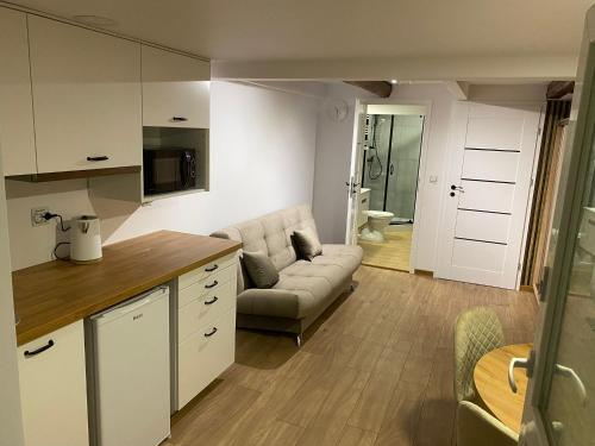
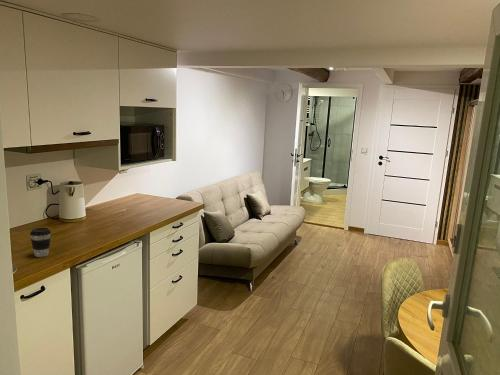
+ coffee cup [29,227,52,258]
